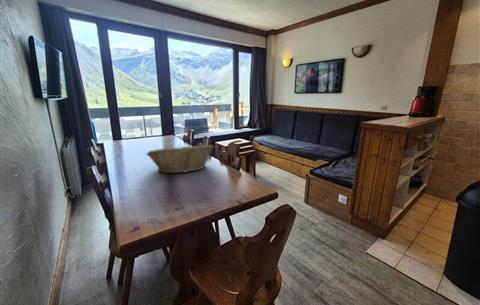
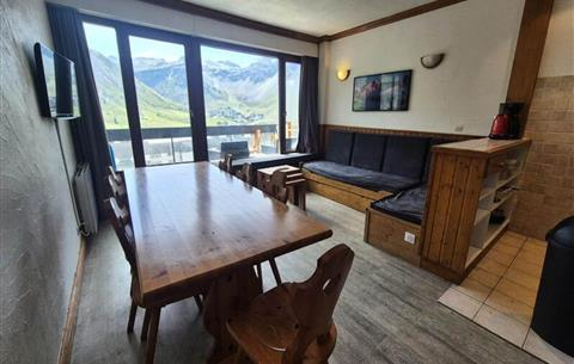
- fruit basket [145,144,214,174]
